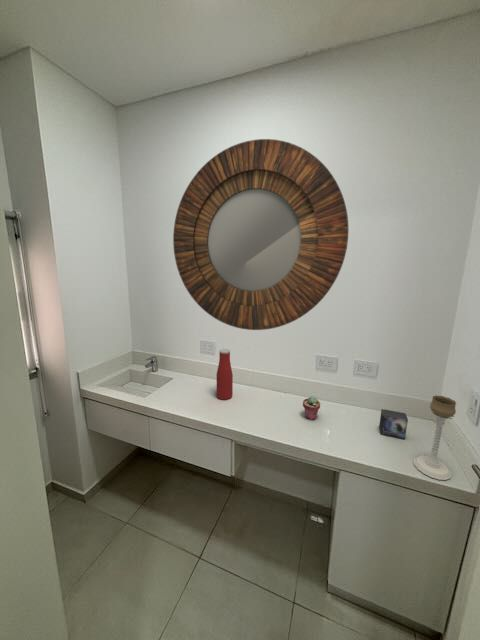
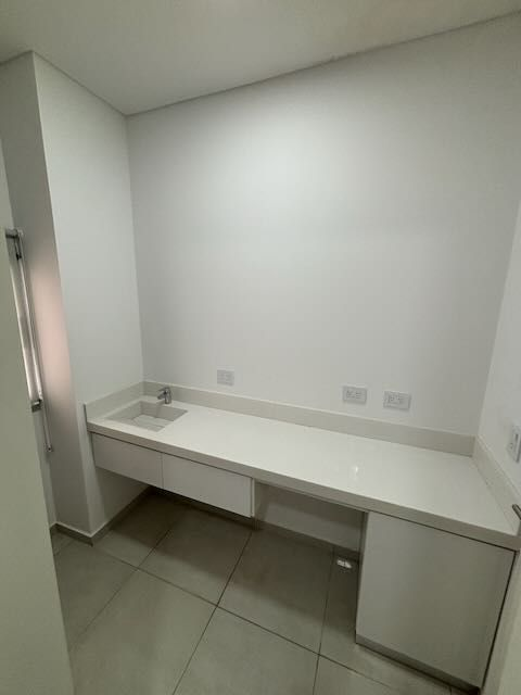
- potted succulent [302,395,321,421]
- candle holder [412,394,457,481]
- home mirror [172,138,350,331]
- small box [378,408,409,440]
- bottle [215,348,234,401]
